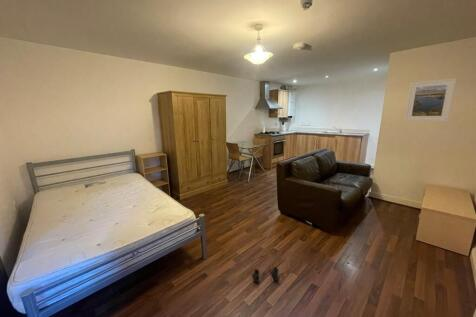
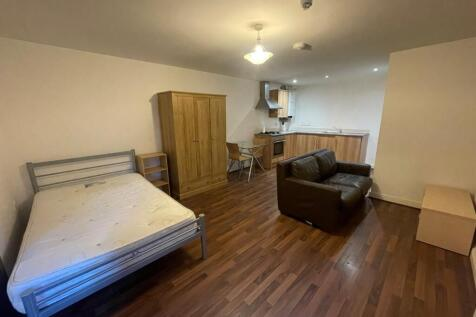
- boots [251,266,280,284]
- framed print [404,77,457,122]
